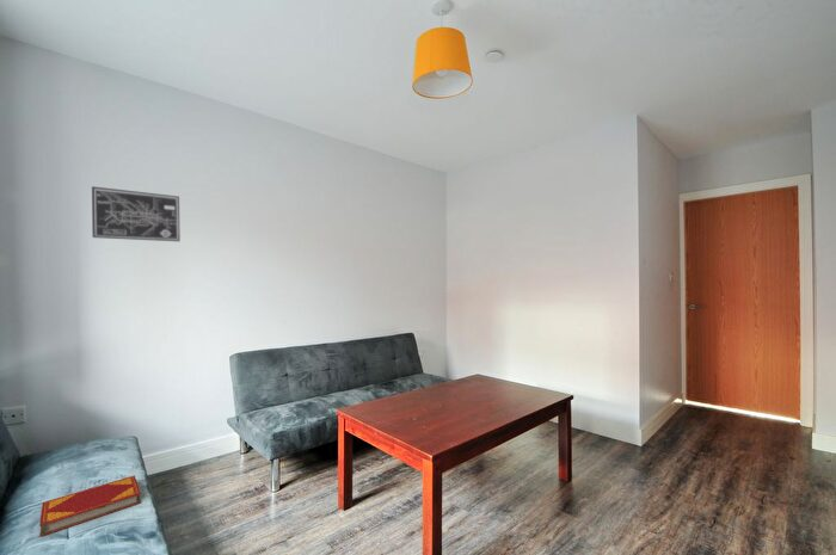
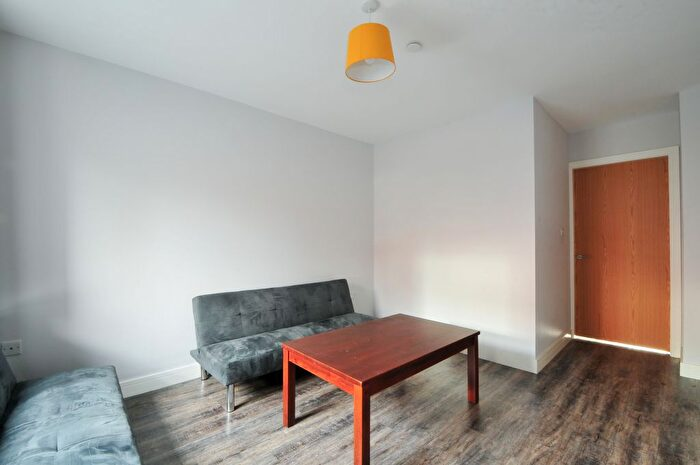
- hardback book [38,475,142,537]
- wall art [91,185,182,242]
